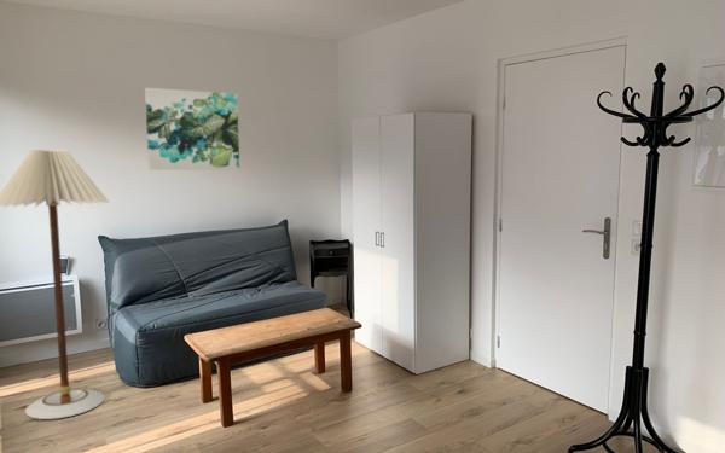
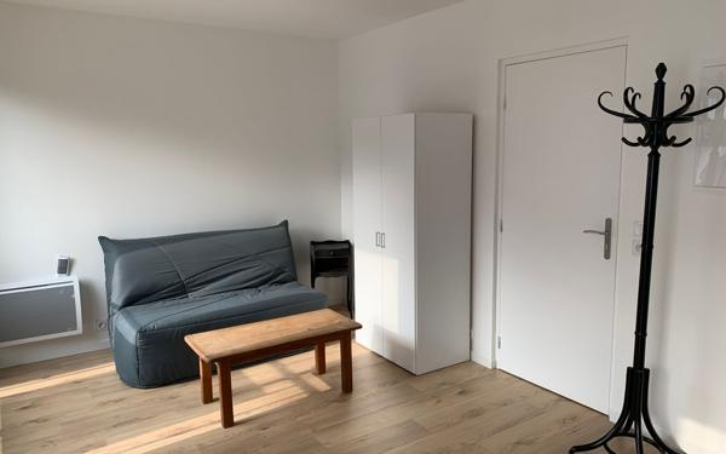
- floor lamp [0,149,110,420]
- wall art [144,87,240,170]
